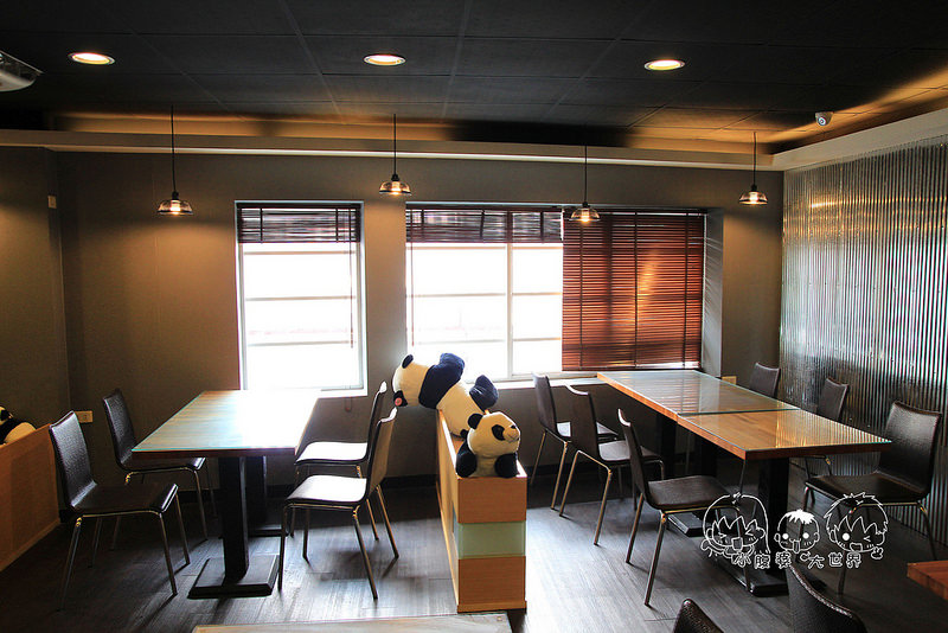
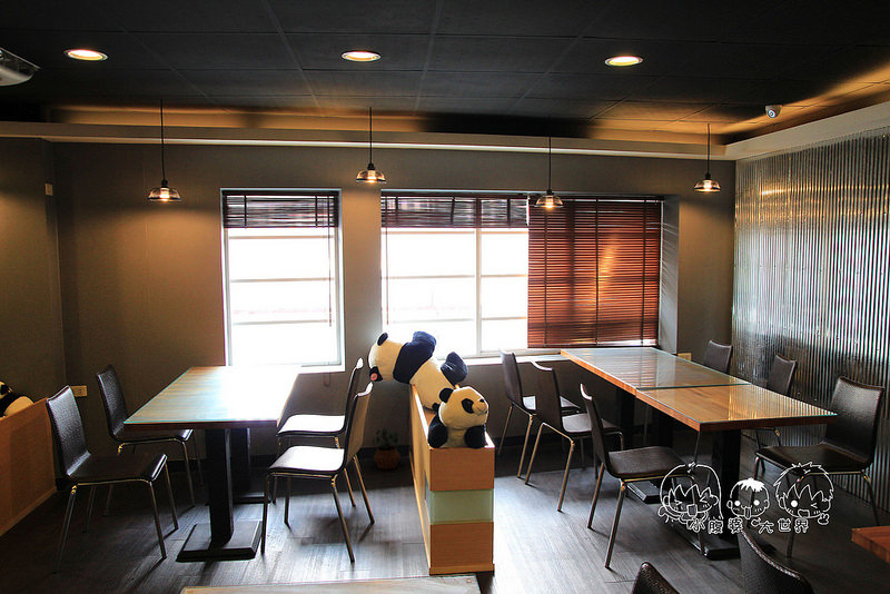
+ potted plant [372,427,402,471]
